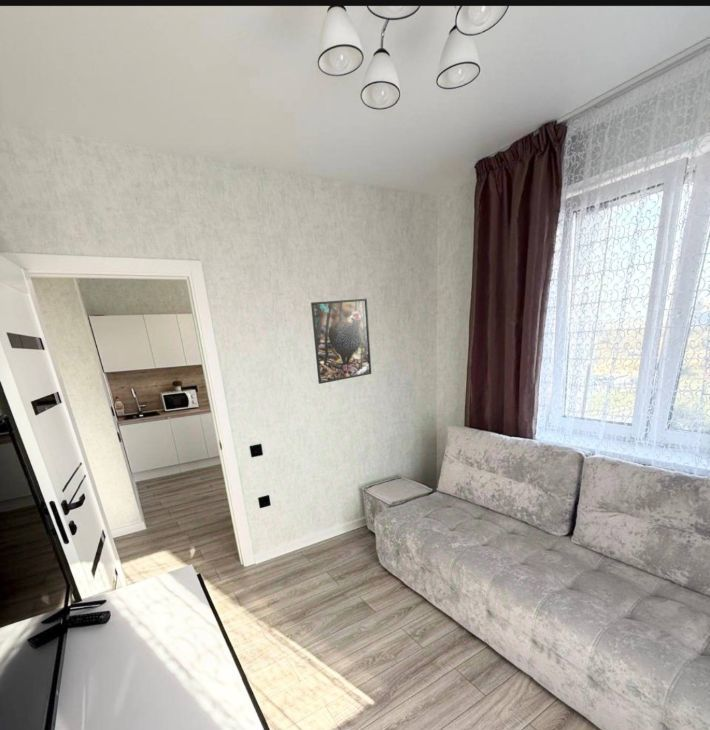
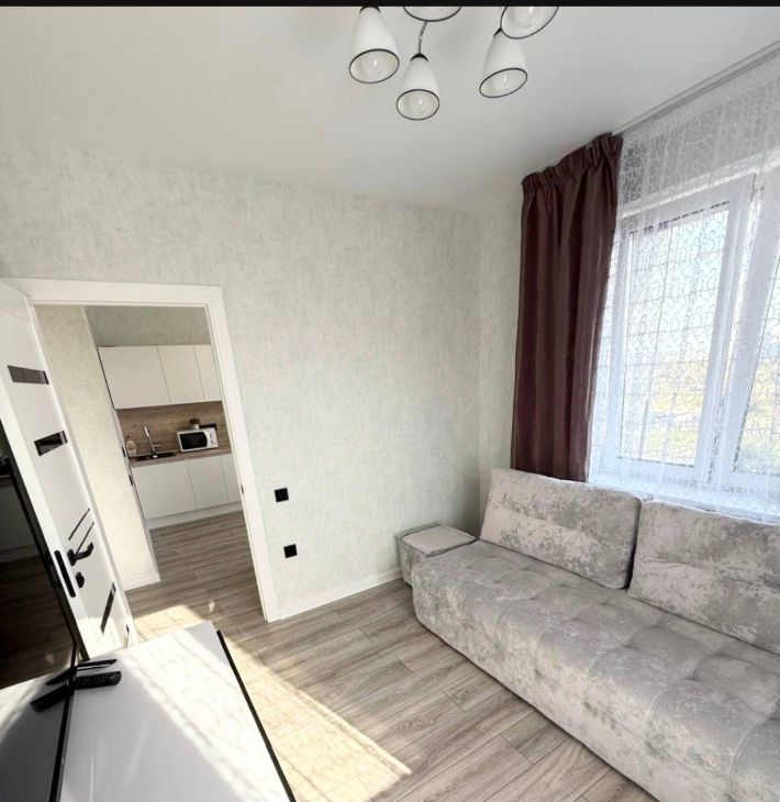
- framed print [310,298,372,385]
